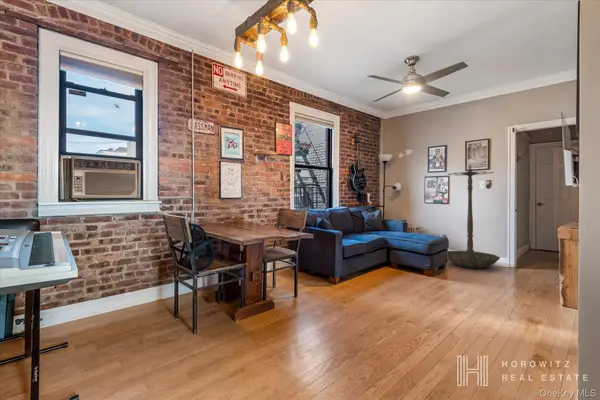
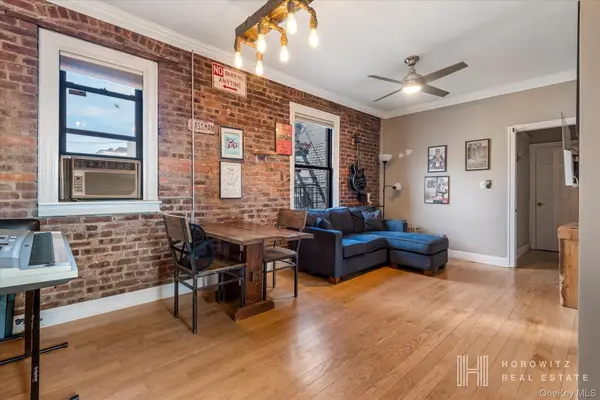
- umbrella stand [447,164,501,269]
